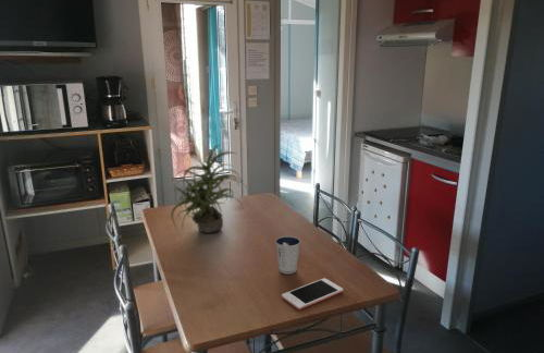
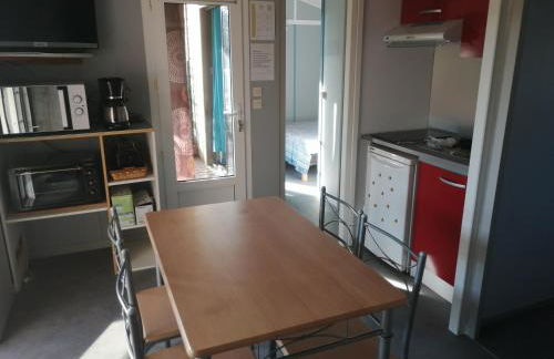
- potted plant [170,144,248,234]
- cell phone [281,277,344,311]
- dixie cup [274,235,301,275]
